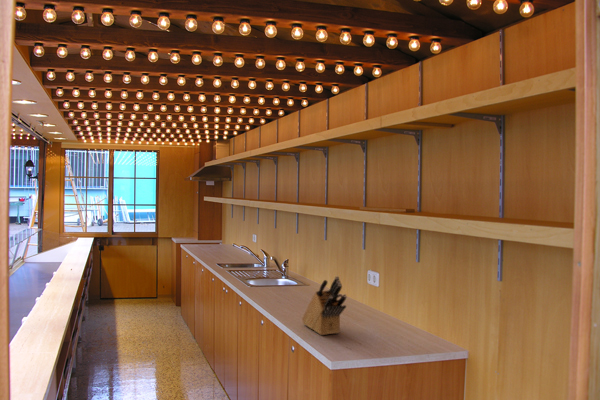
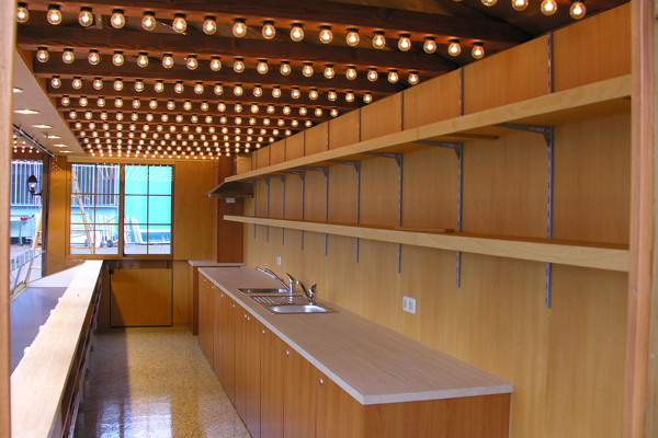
- knife block [301,275,347,336]
